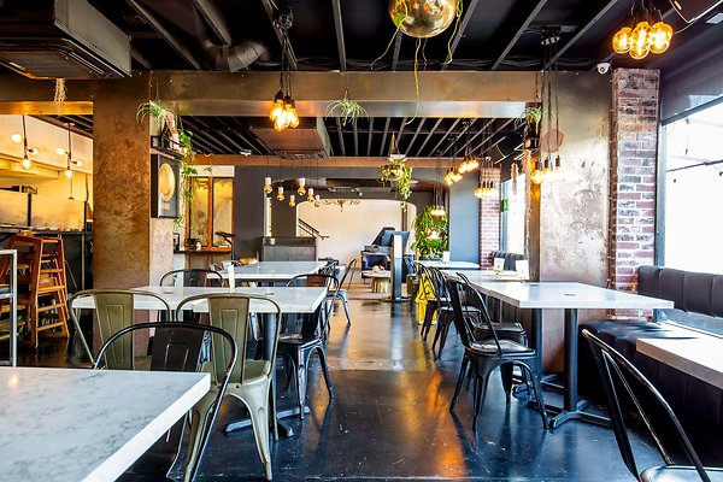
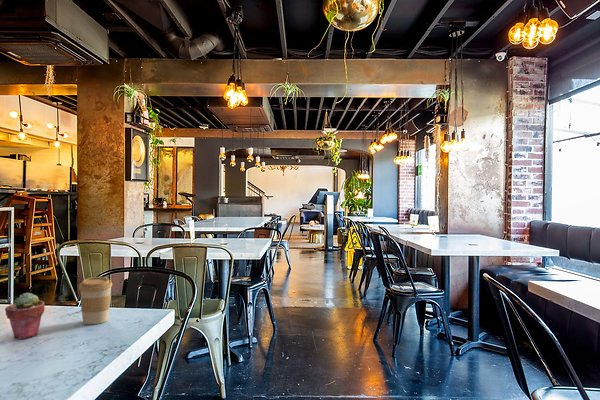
+ potted succulent [4,291,46,340]
+ coffee cup [78,276,113,325]
